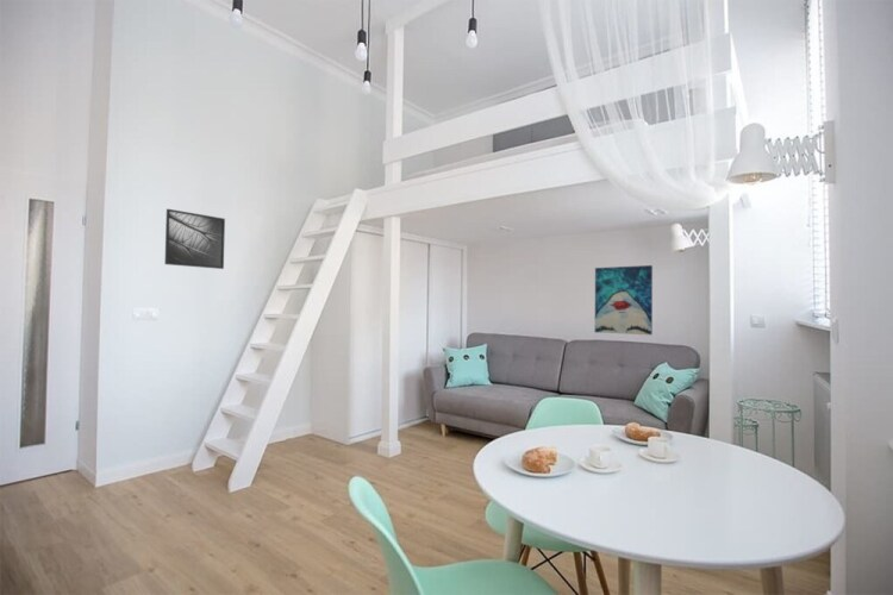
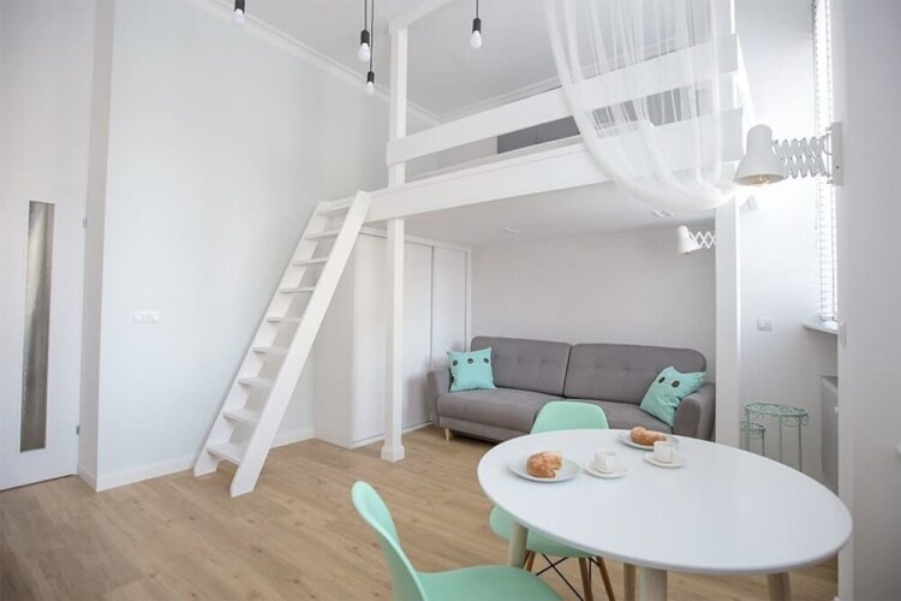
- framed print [163,208,226,270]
- wall art [594,264,654,337]
